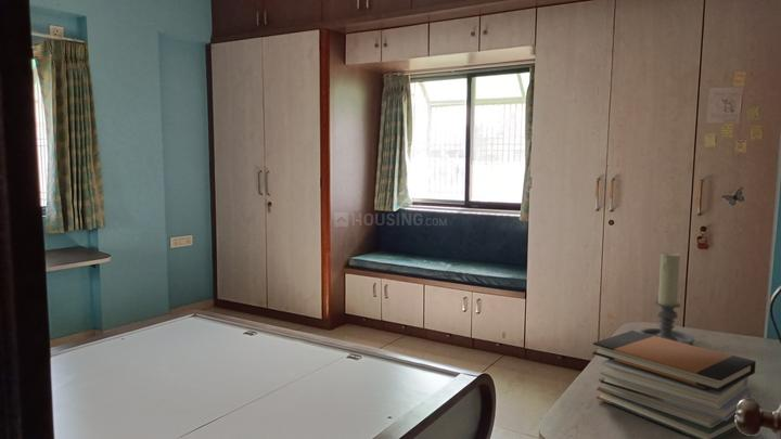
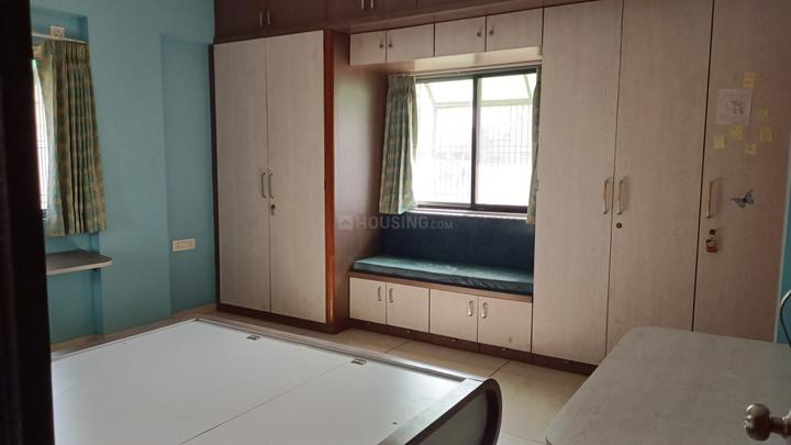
- book stack [591,330,757,439]
- candle holder [638,250,695,346]
